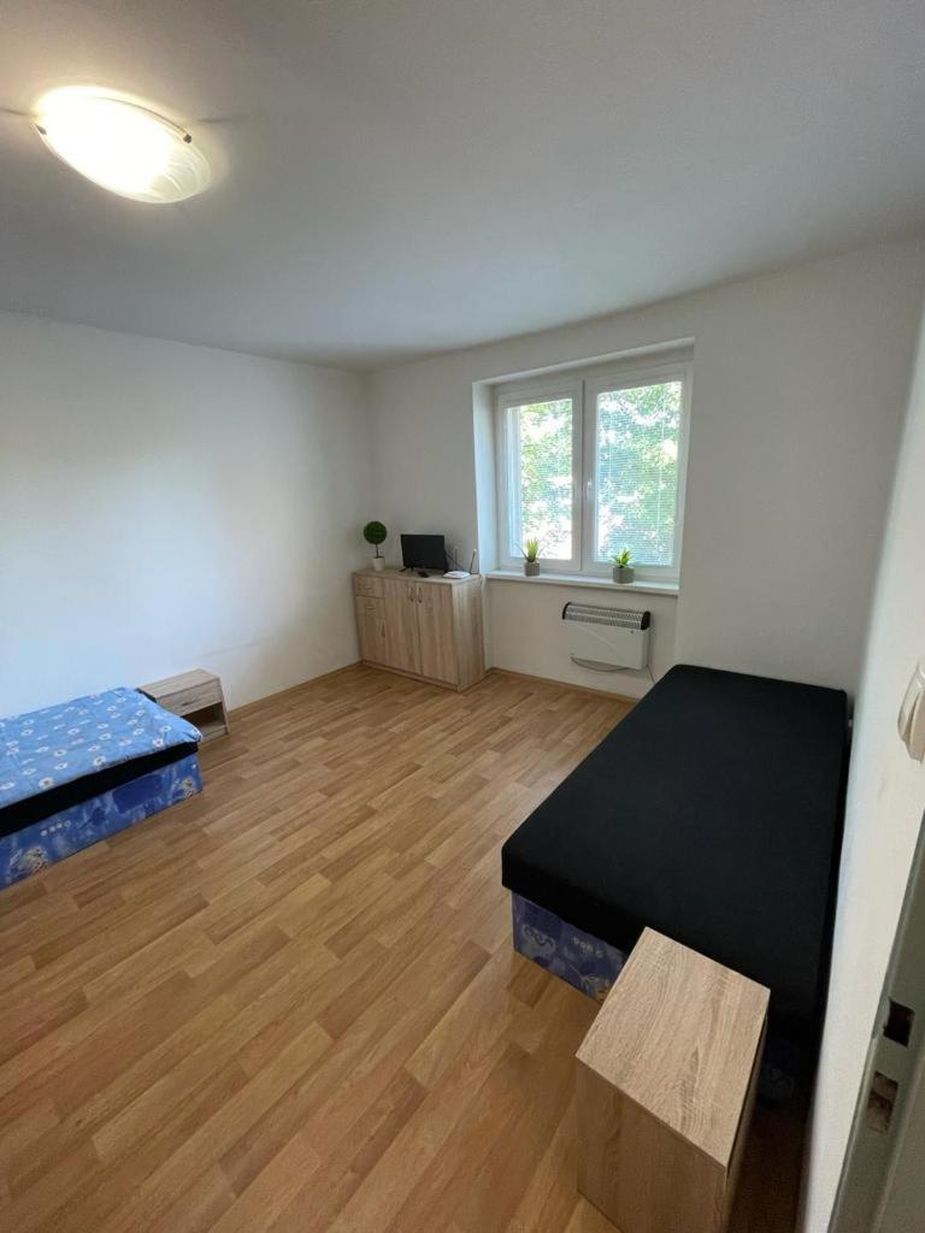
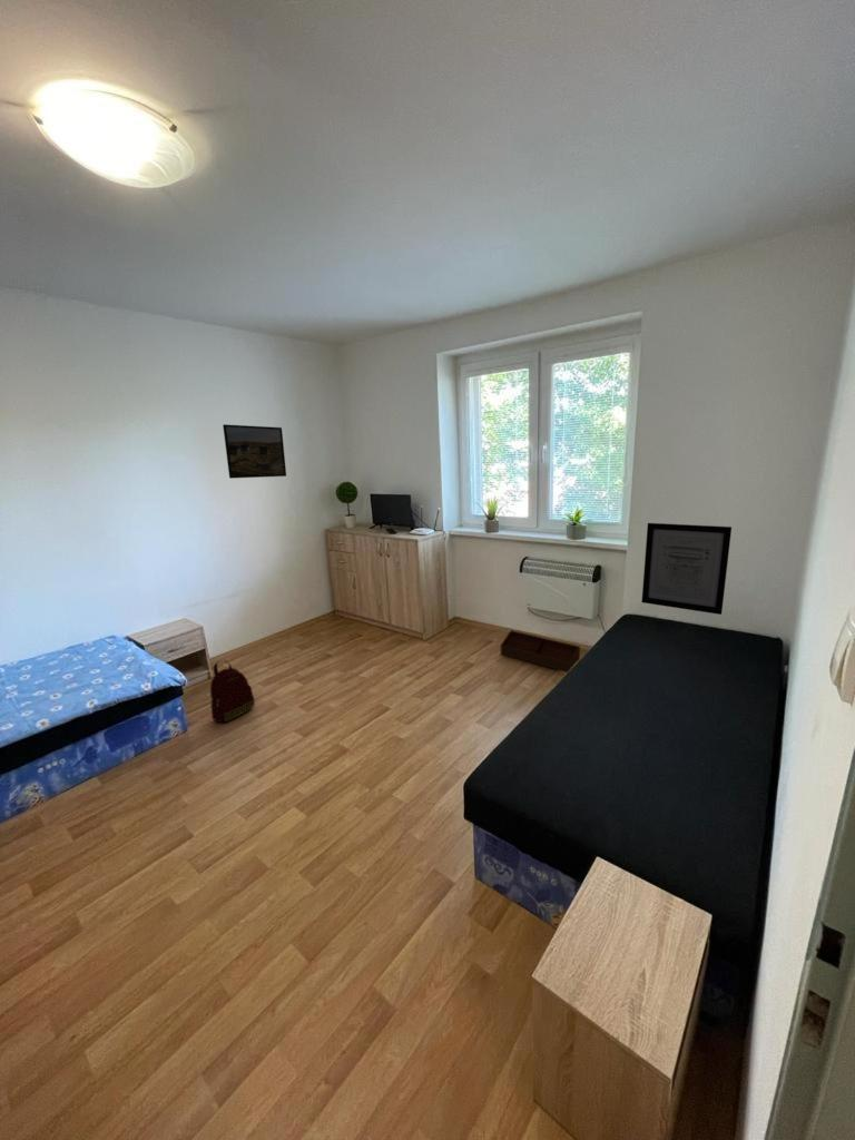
+ storage bin [500,629,581,674]
+ backpack [209,660,256,724]
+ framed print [222,423,287,480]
+ wall art [641,522,733,616]
